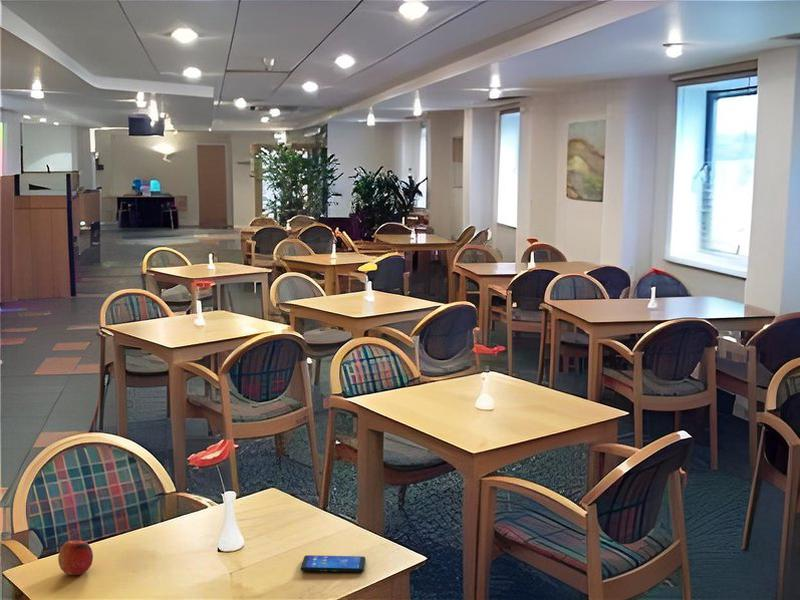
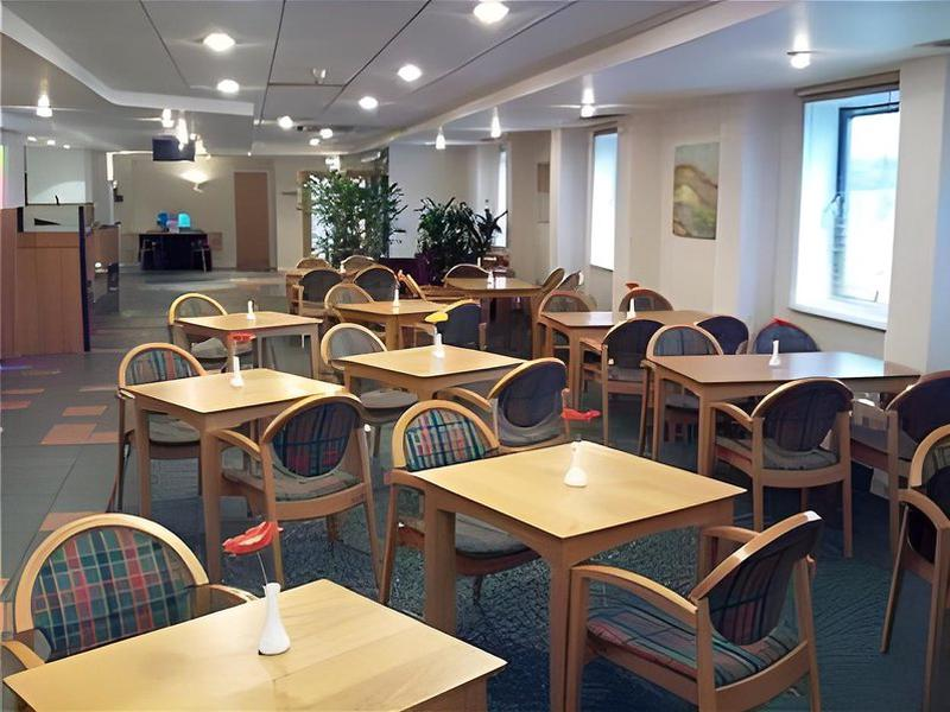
- smartphone [300,554,366,573]
- fruit [57,540,94,576]
